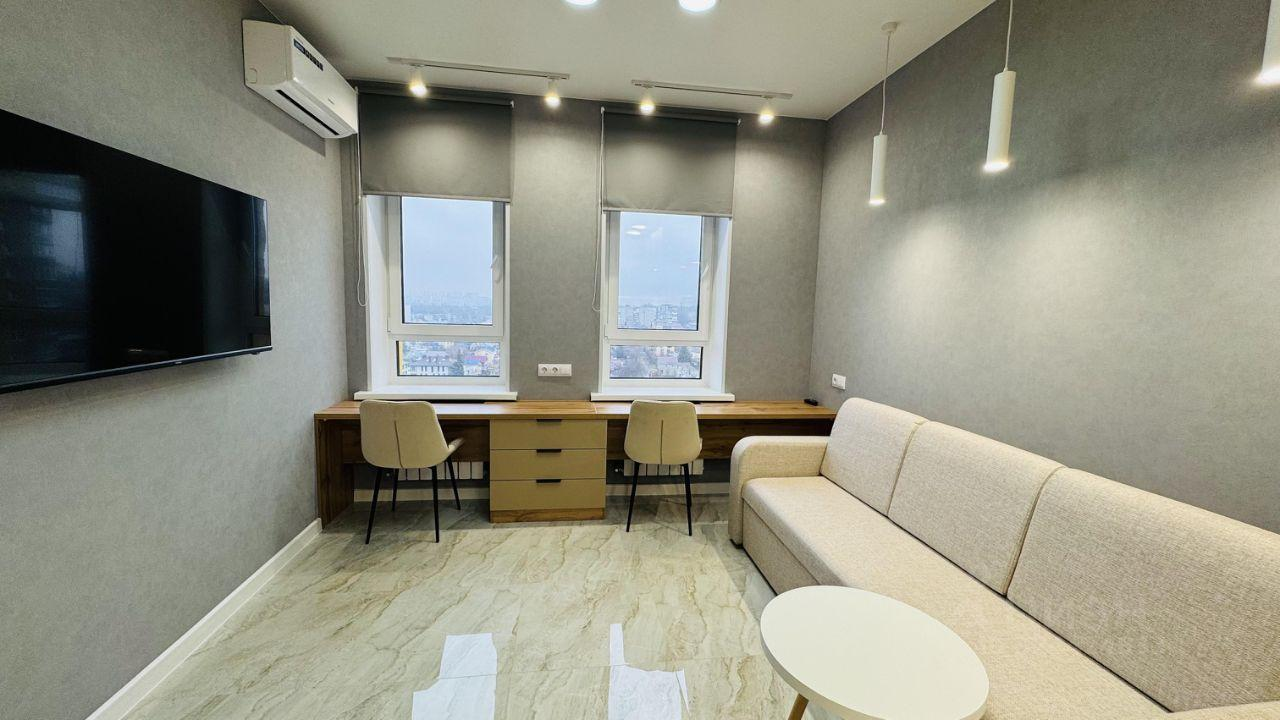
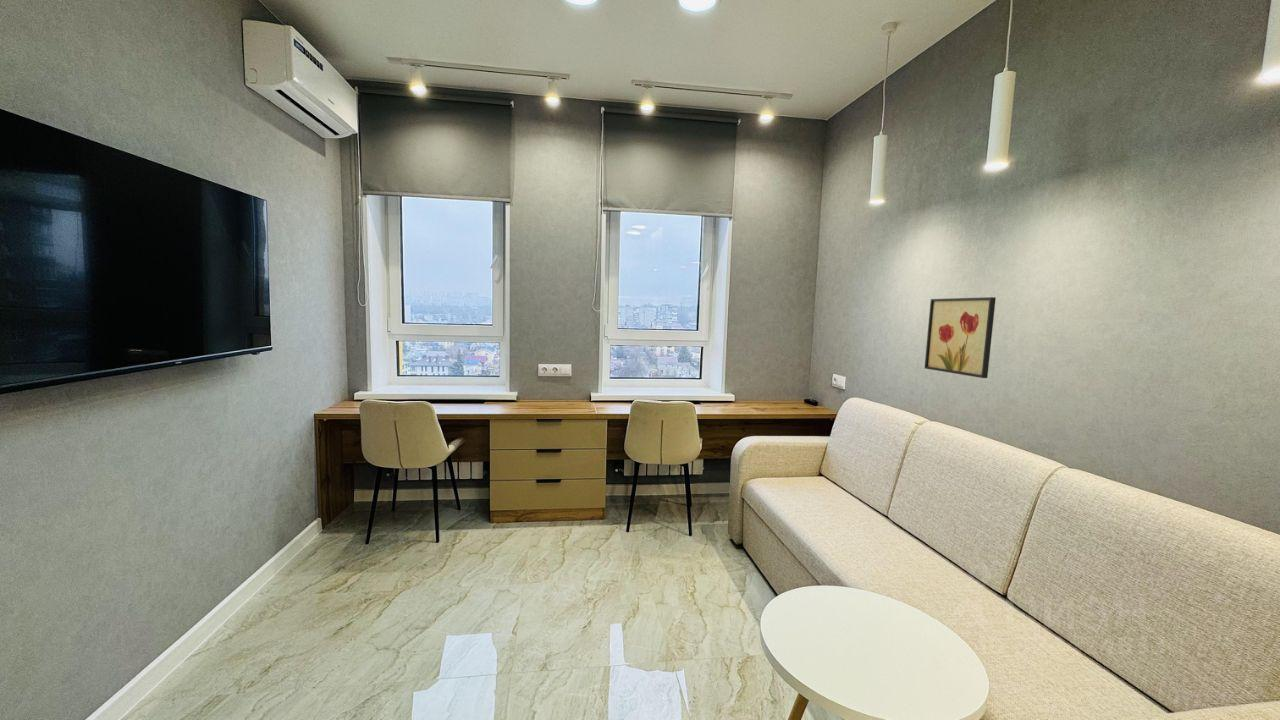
+ wall art [924,296,997,379]
